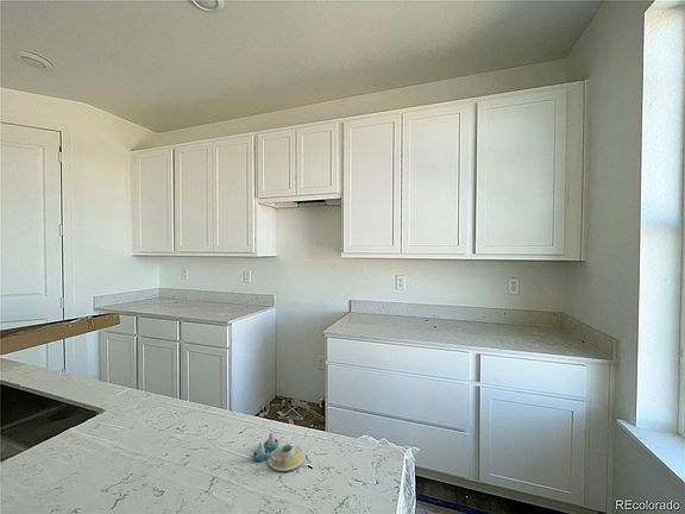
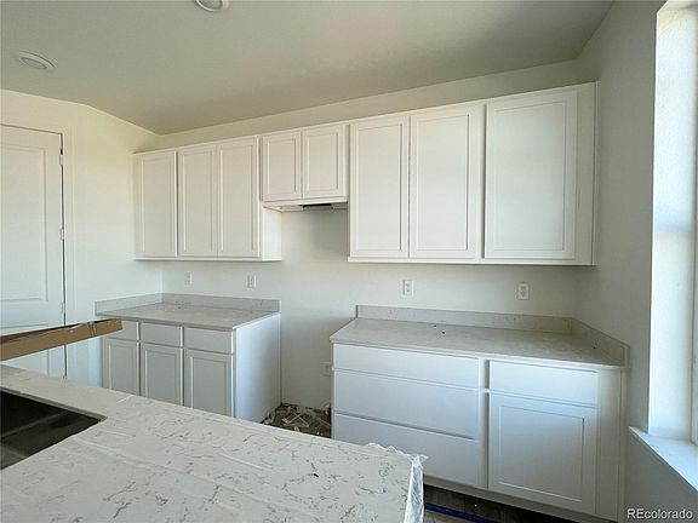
- salt and pepper shaker set [252,432,306,472]
